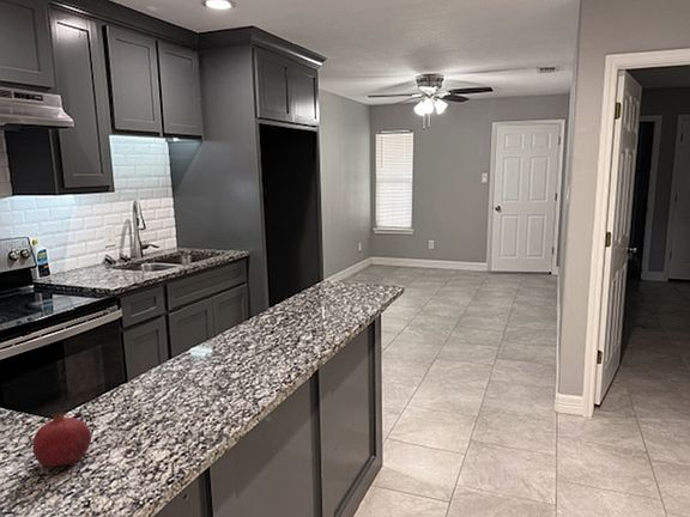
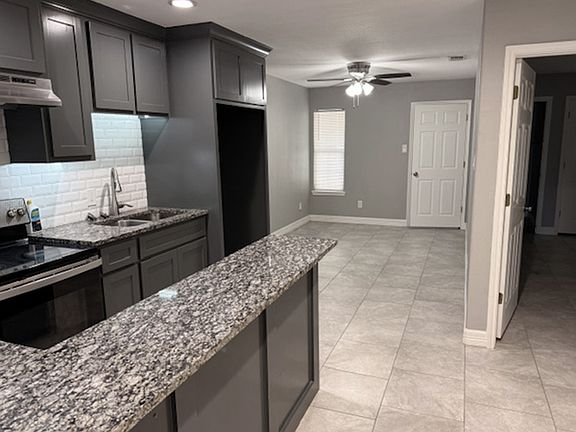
- fruit [32,410,92,468]
